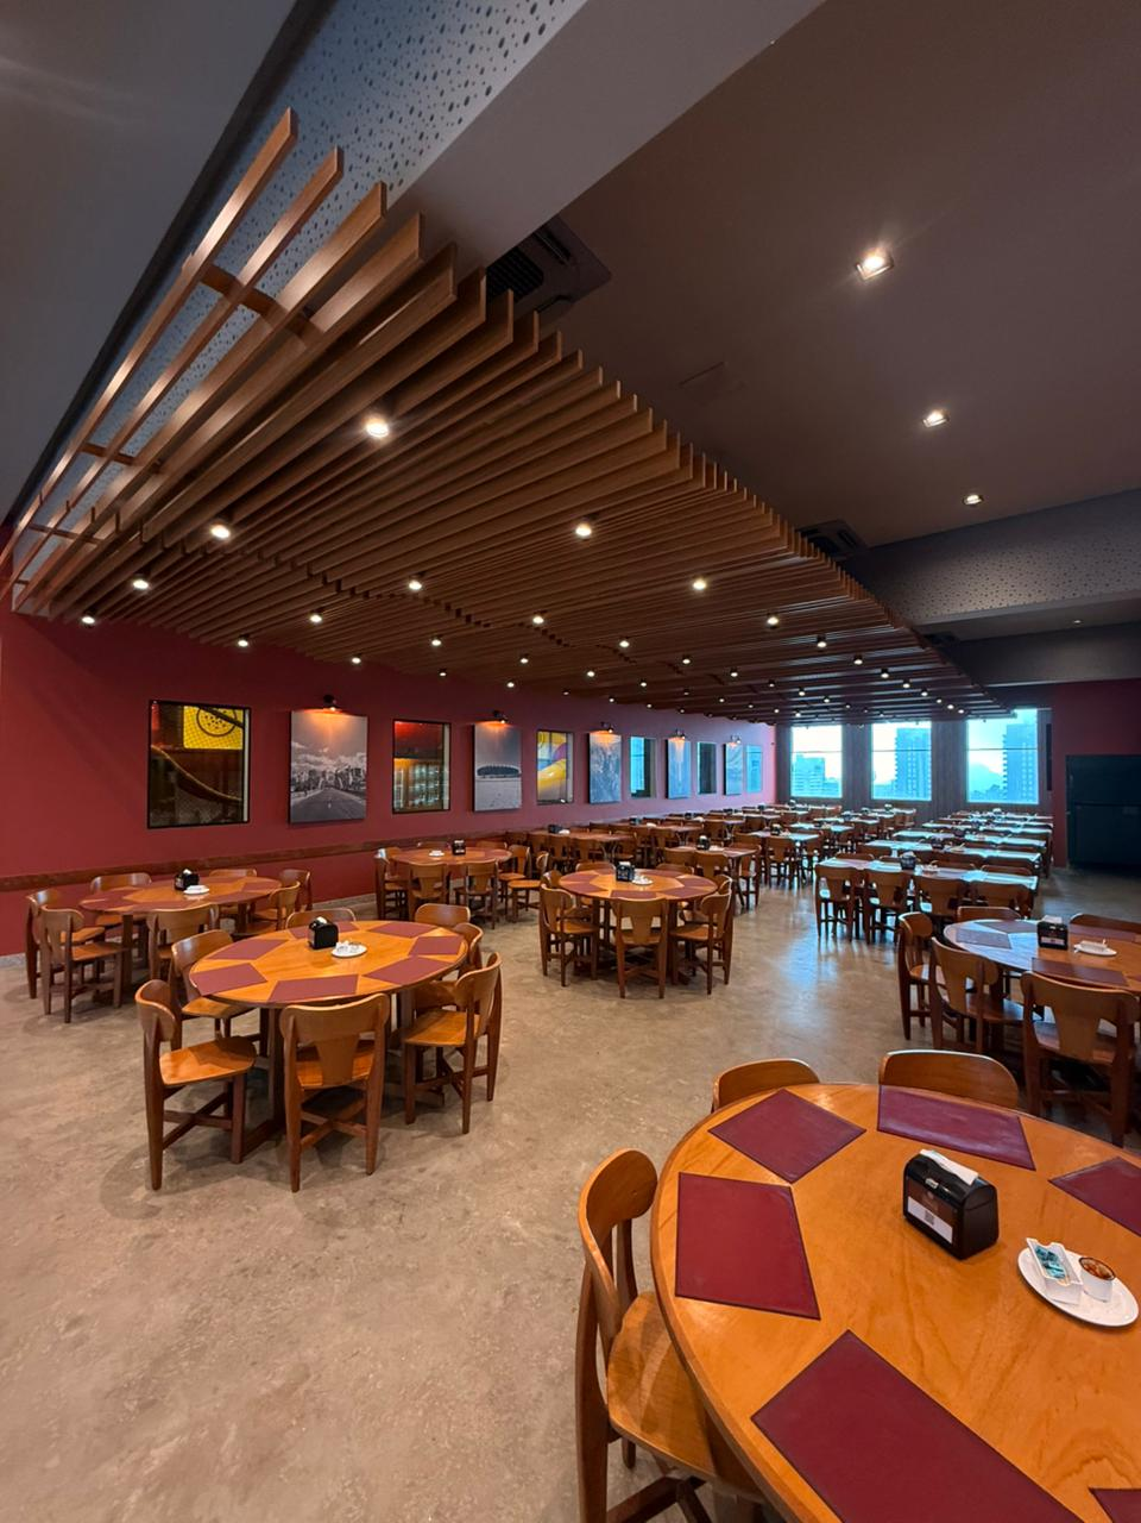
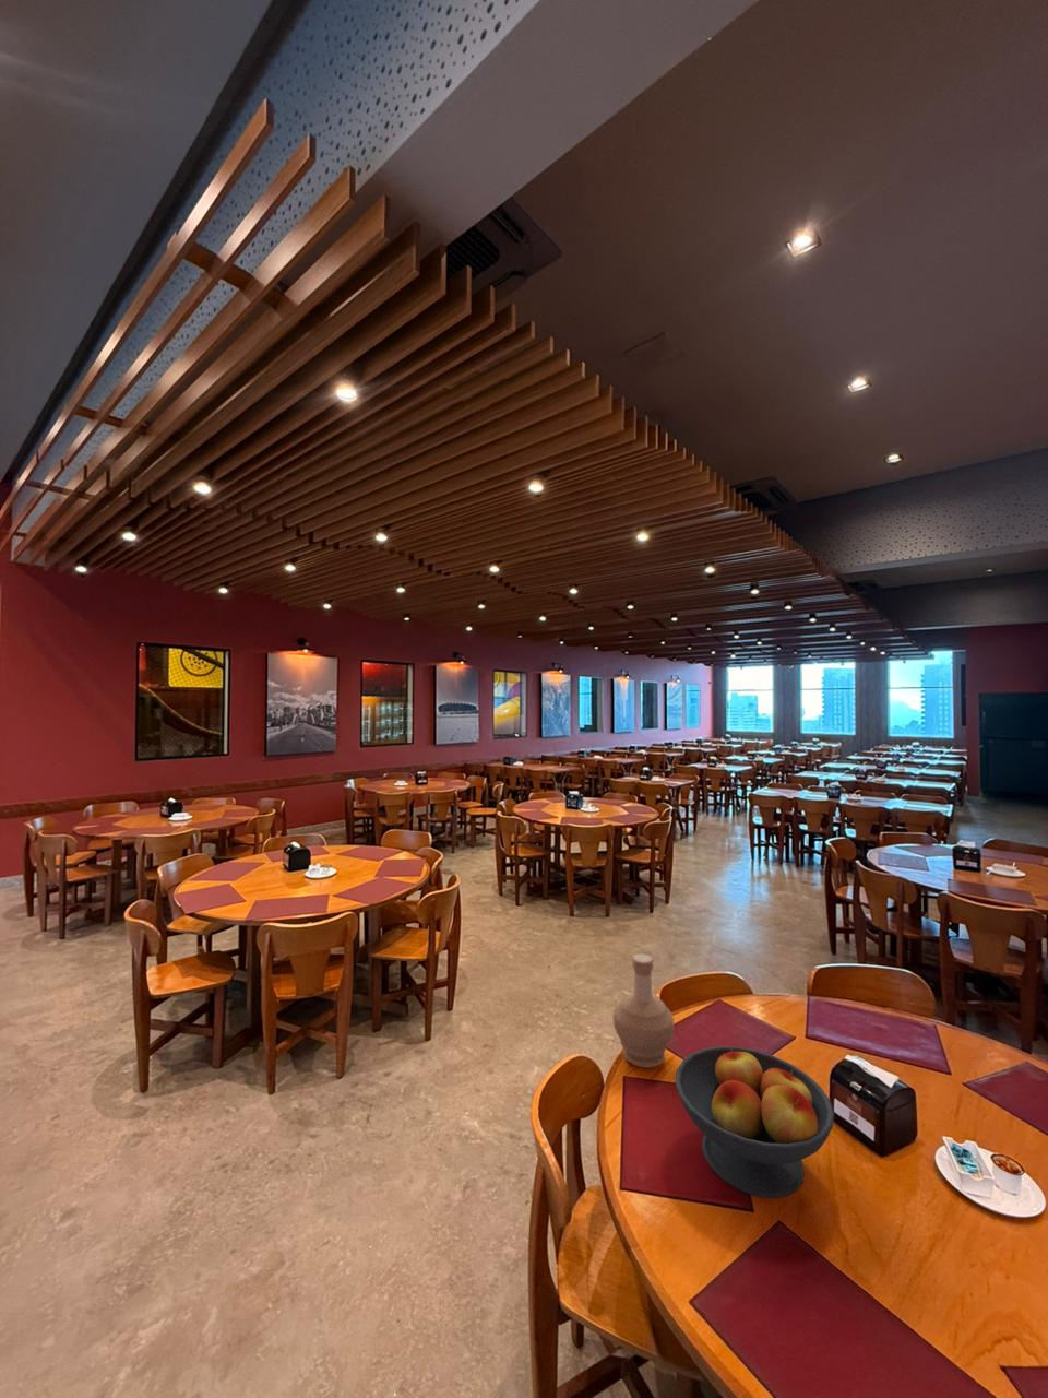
+ fruit bowl [675,1046,836,1199]
+ bottle [612,953,675,1069]
